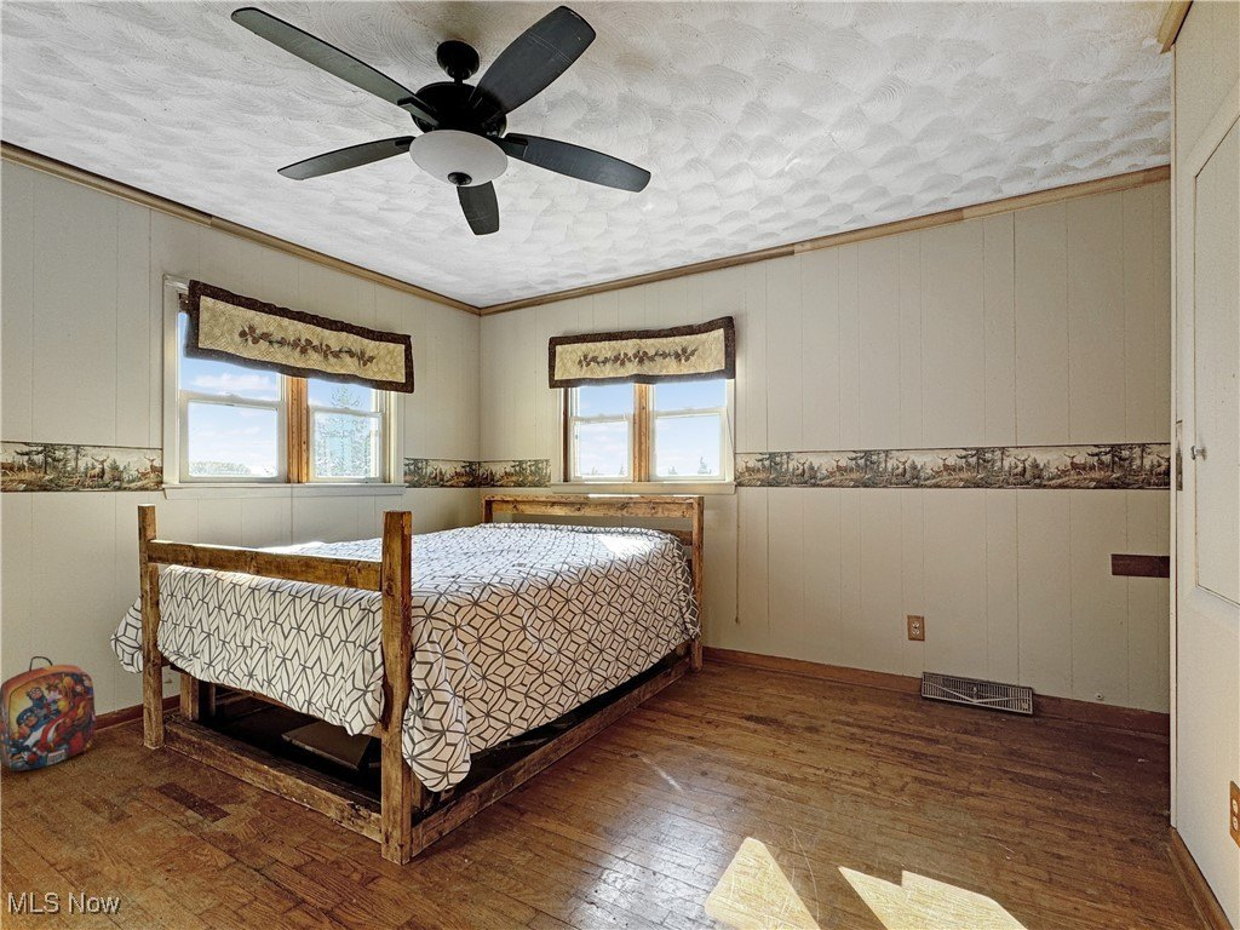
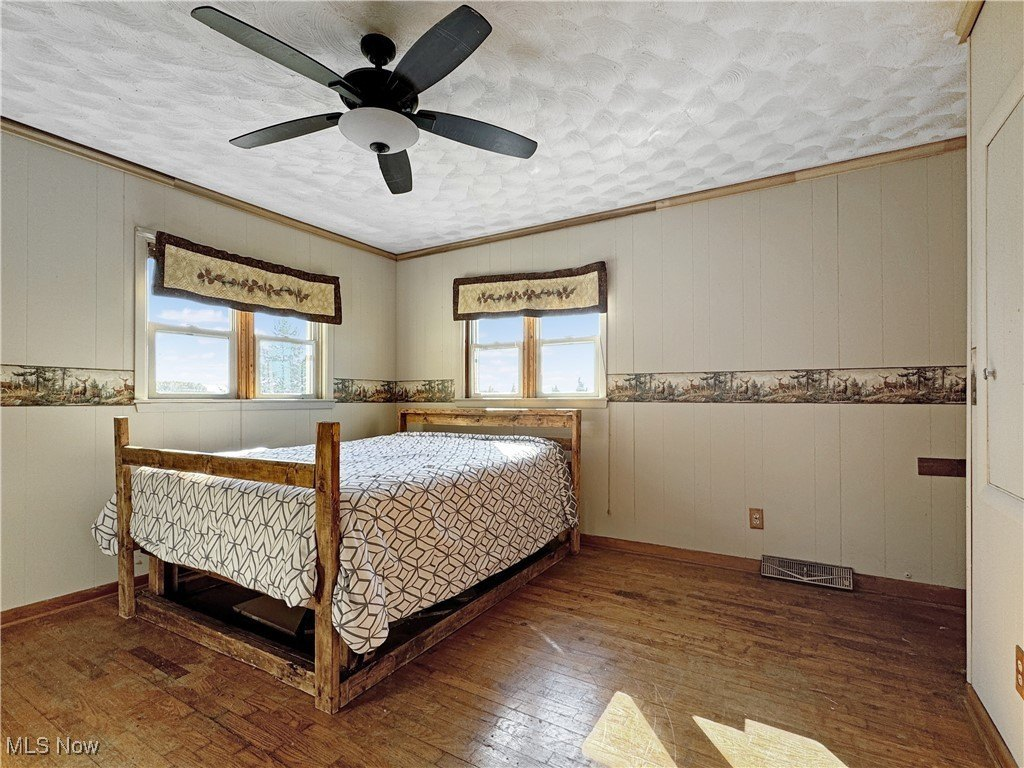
- backpack [0,655,97,771]
